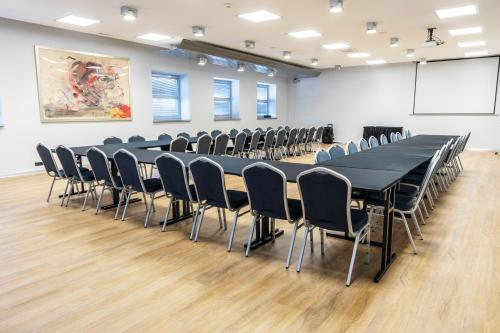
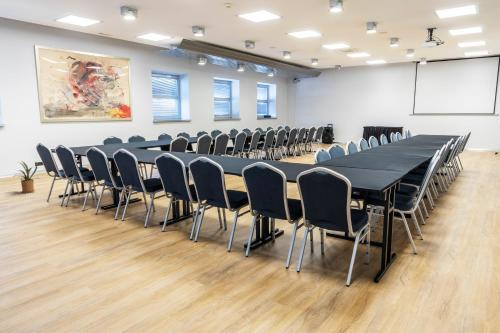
+ house plant [12,160,41,194]
